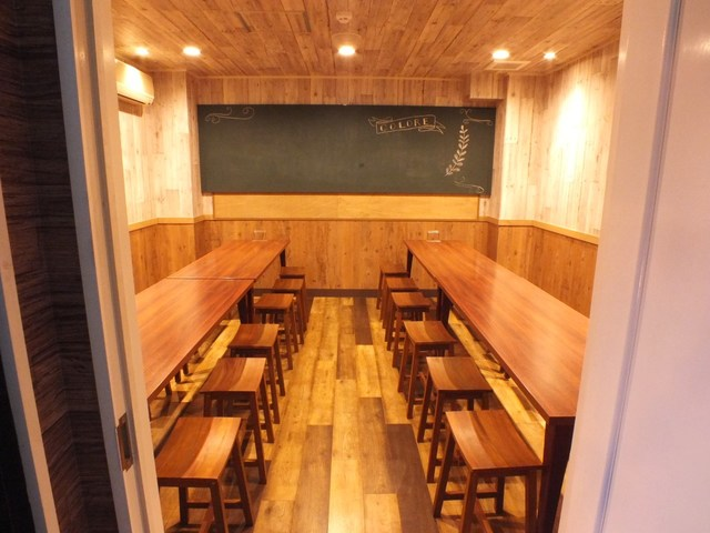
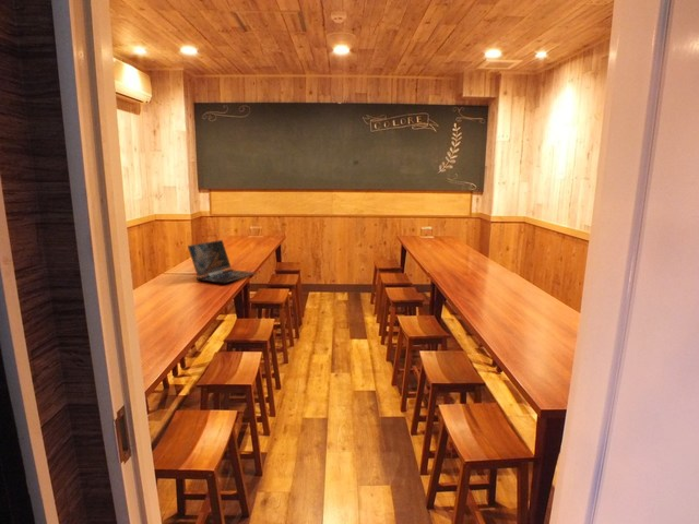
+ laptop [187,239,258,285]
